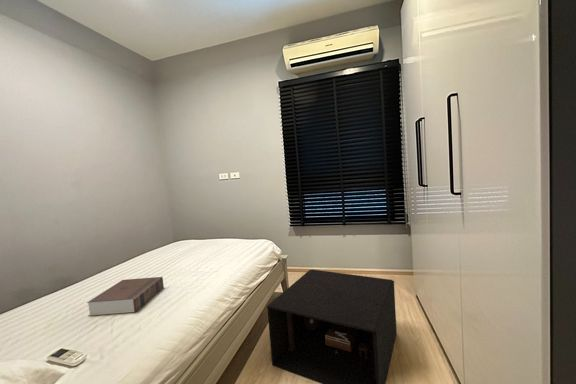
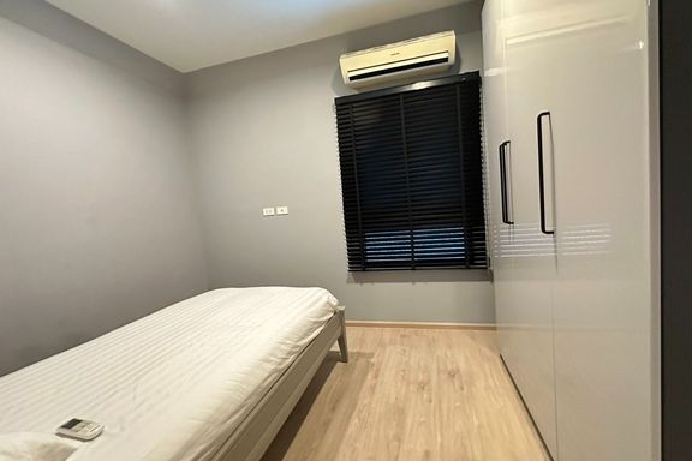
- book [86,276,165,316]
- nightstand [266,269,398,384]
